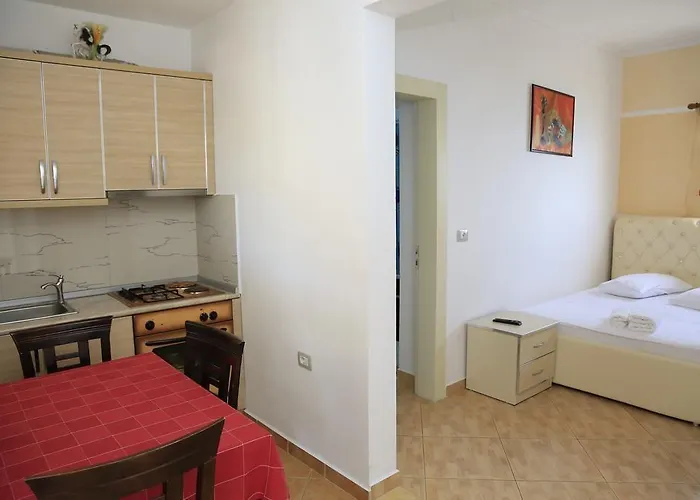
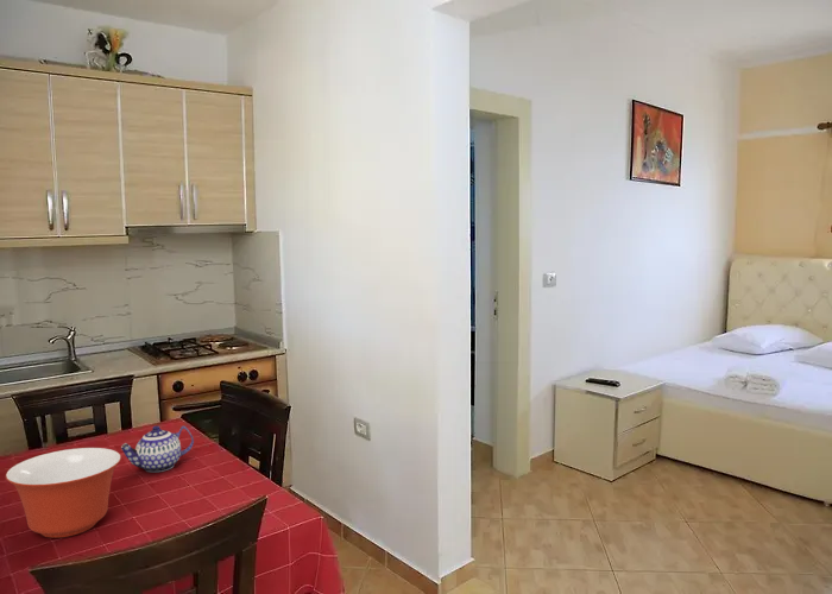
+ mixing bowl [5,447,122,539]
+ teapot [120,424,195,473]
